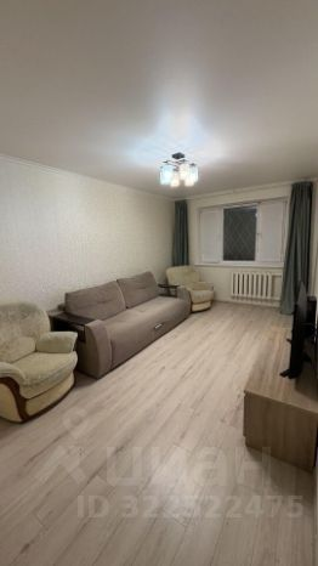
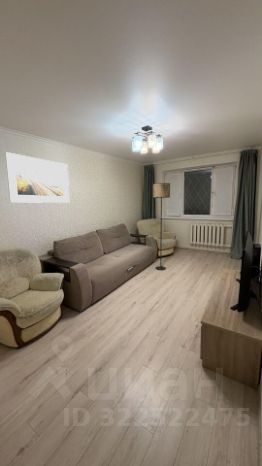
+ floor lamp [152,182,171,271]
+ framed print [4,151,70,204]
